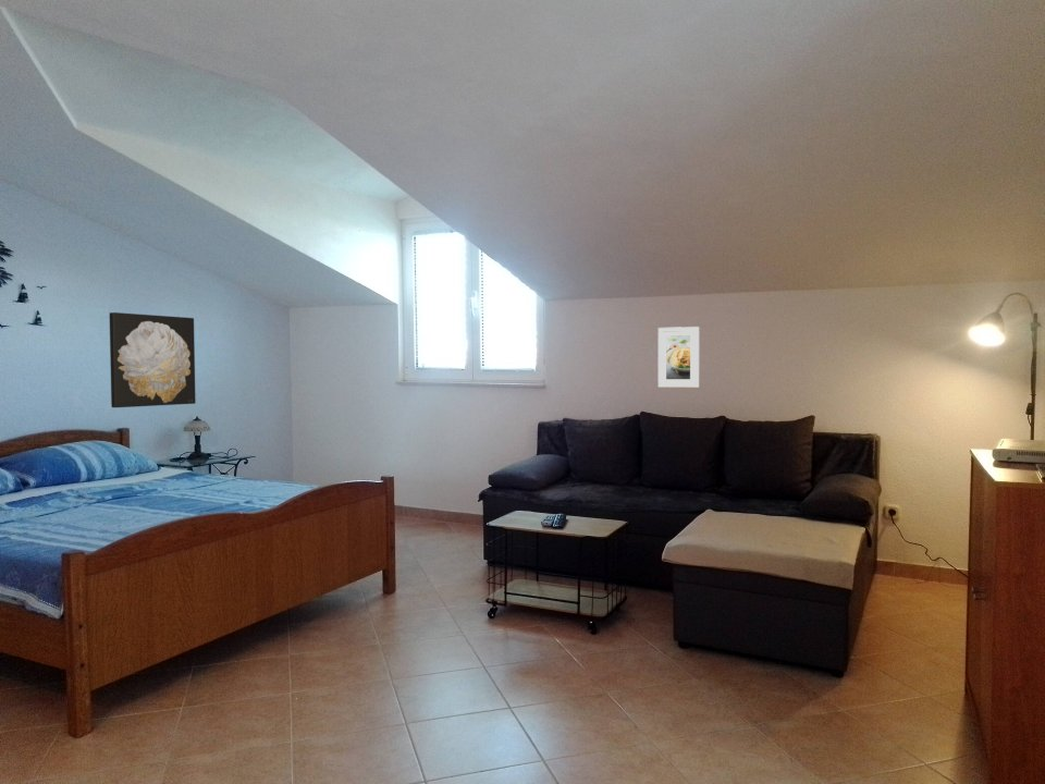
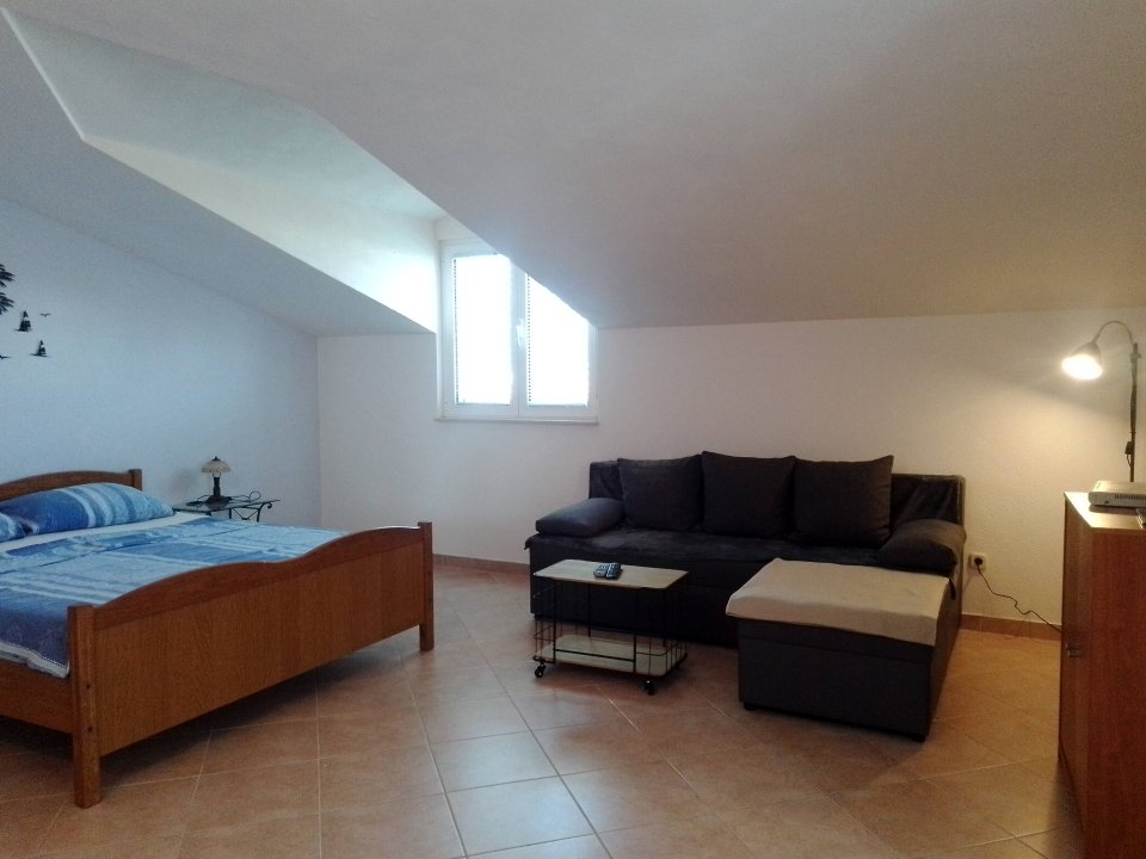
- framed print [657,326,700,389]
- wall art [109,311,197,408]
